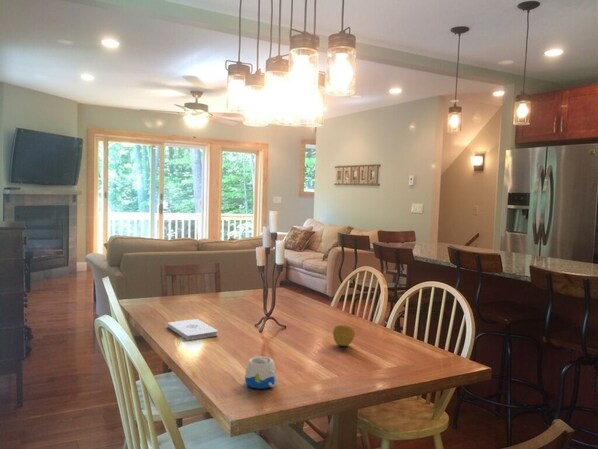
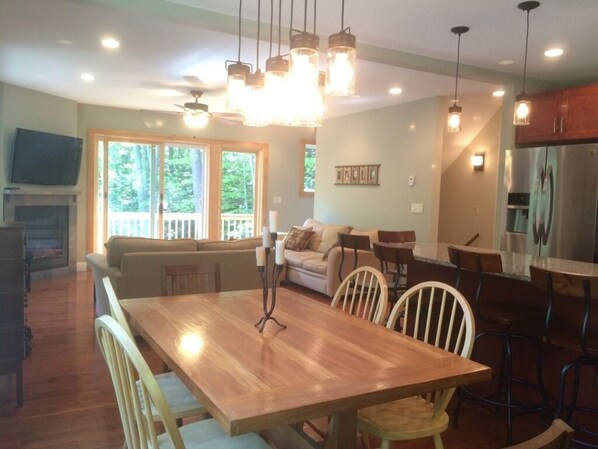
- mug [244,354,278,390]
- apple [332,323,356,347]
- notepad [167,318,219,341]
